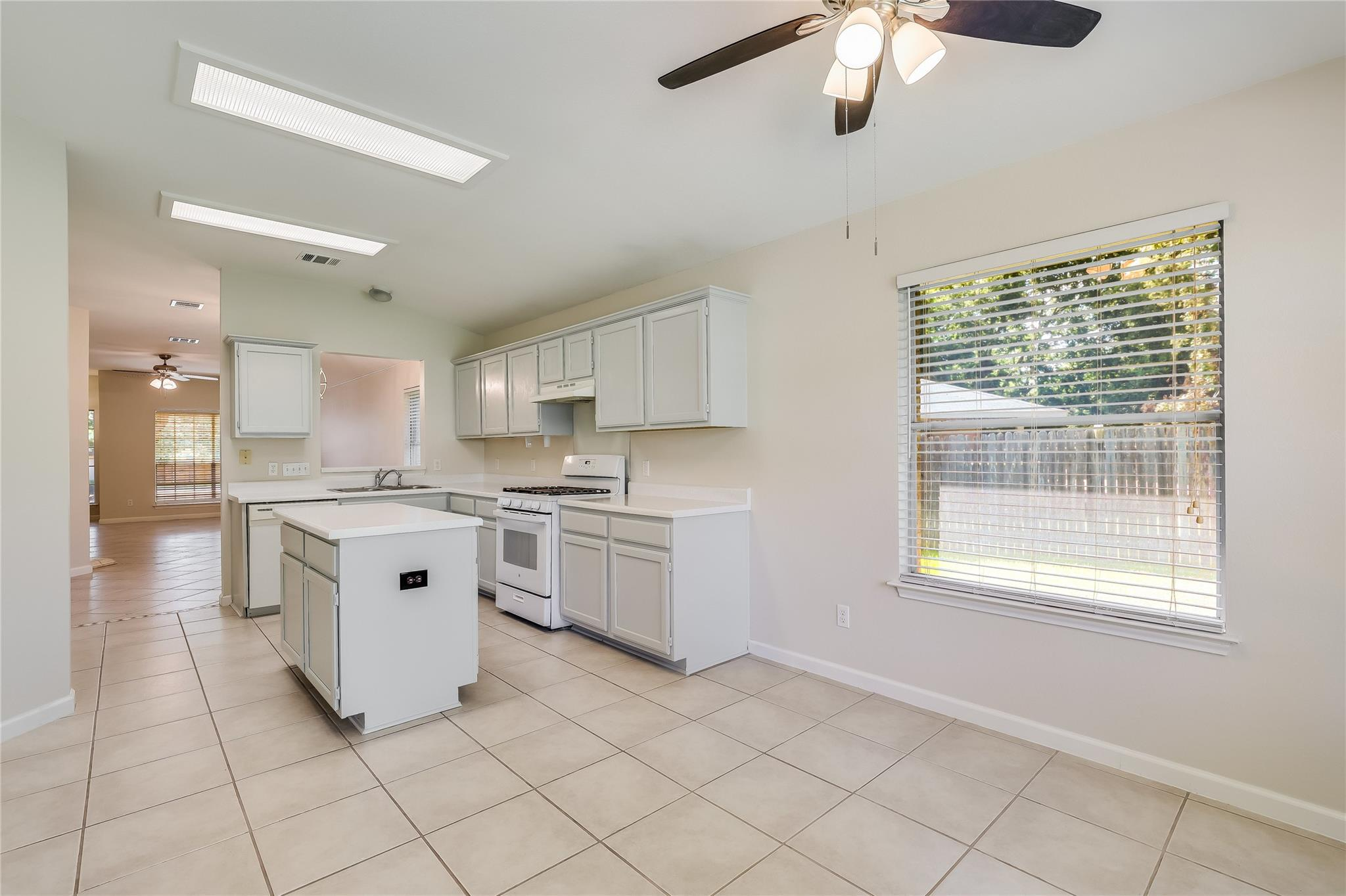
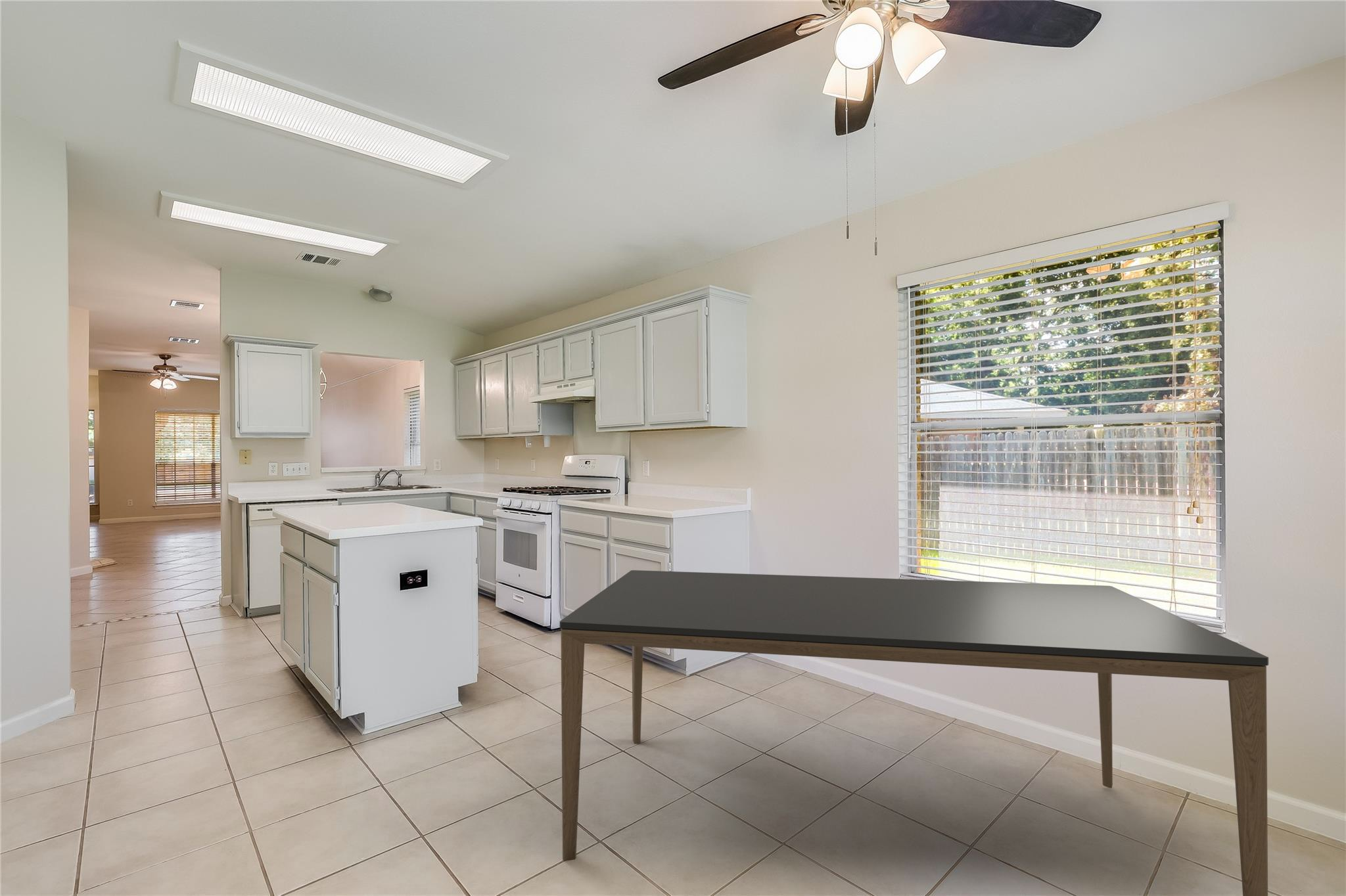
+ dining table [559,570,1269,896]
